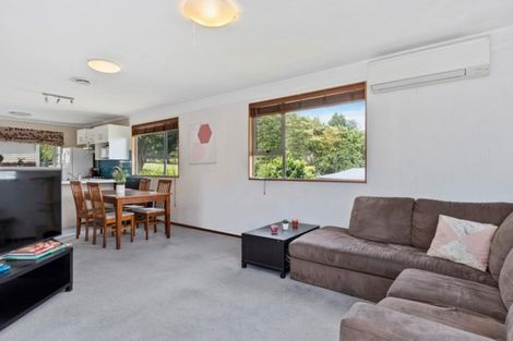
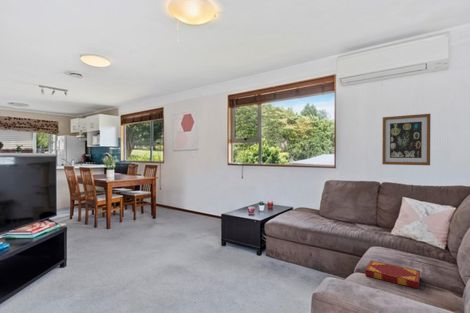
+ hardback book [364,260,421,290]
+ wall art [381,113,432,166]
